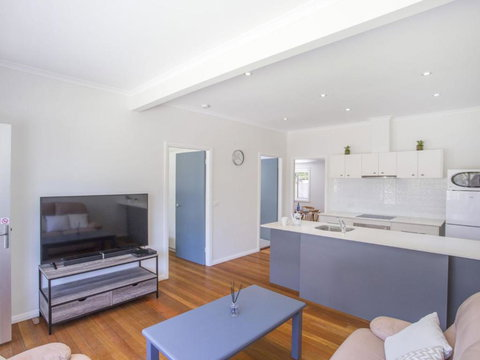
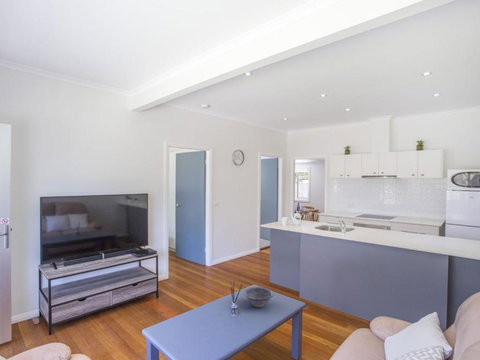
+ decorative bowl [243,286,274,308]
